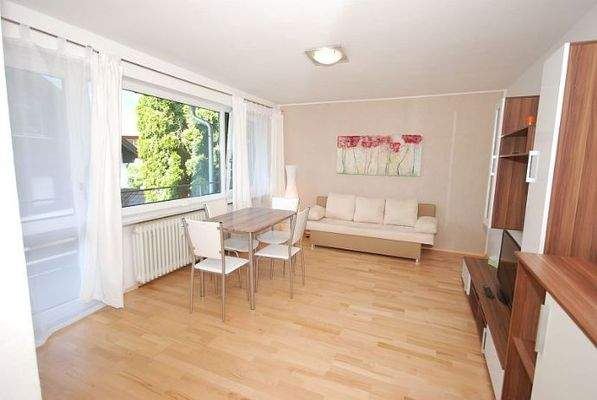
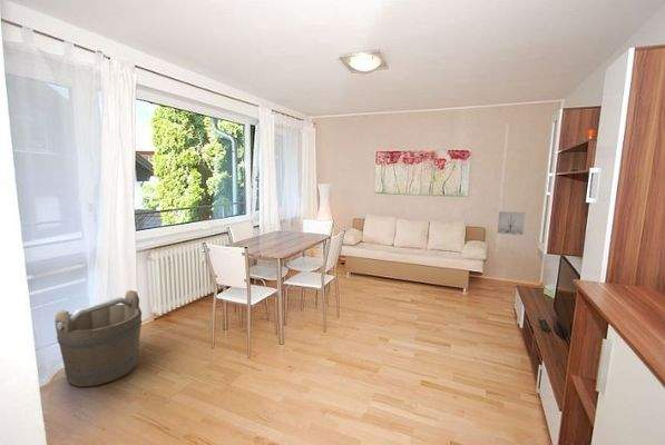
+ bucket [53,289,143,387]
+ wall art [496,210,526,236]
